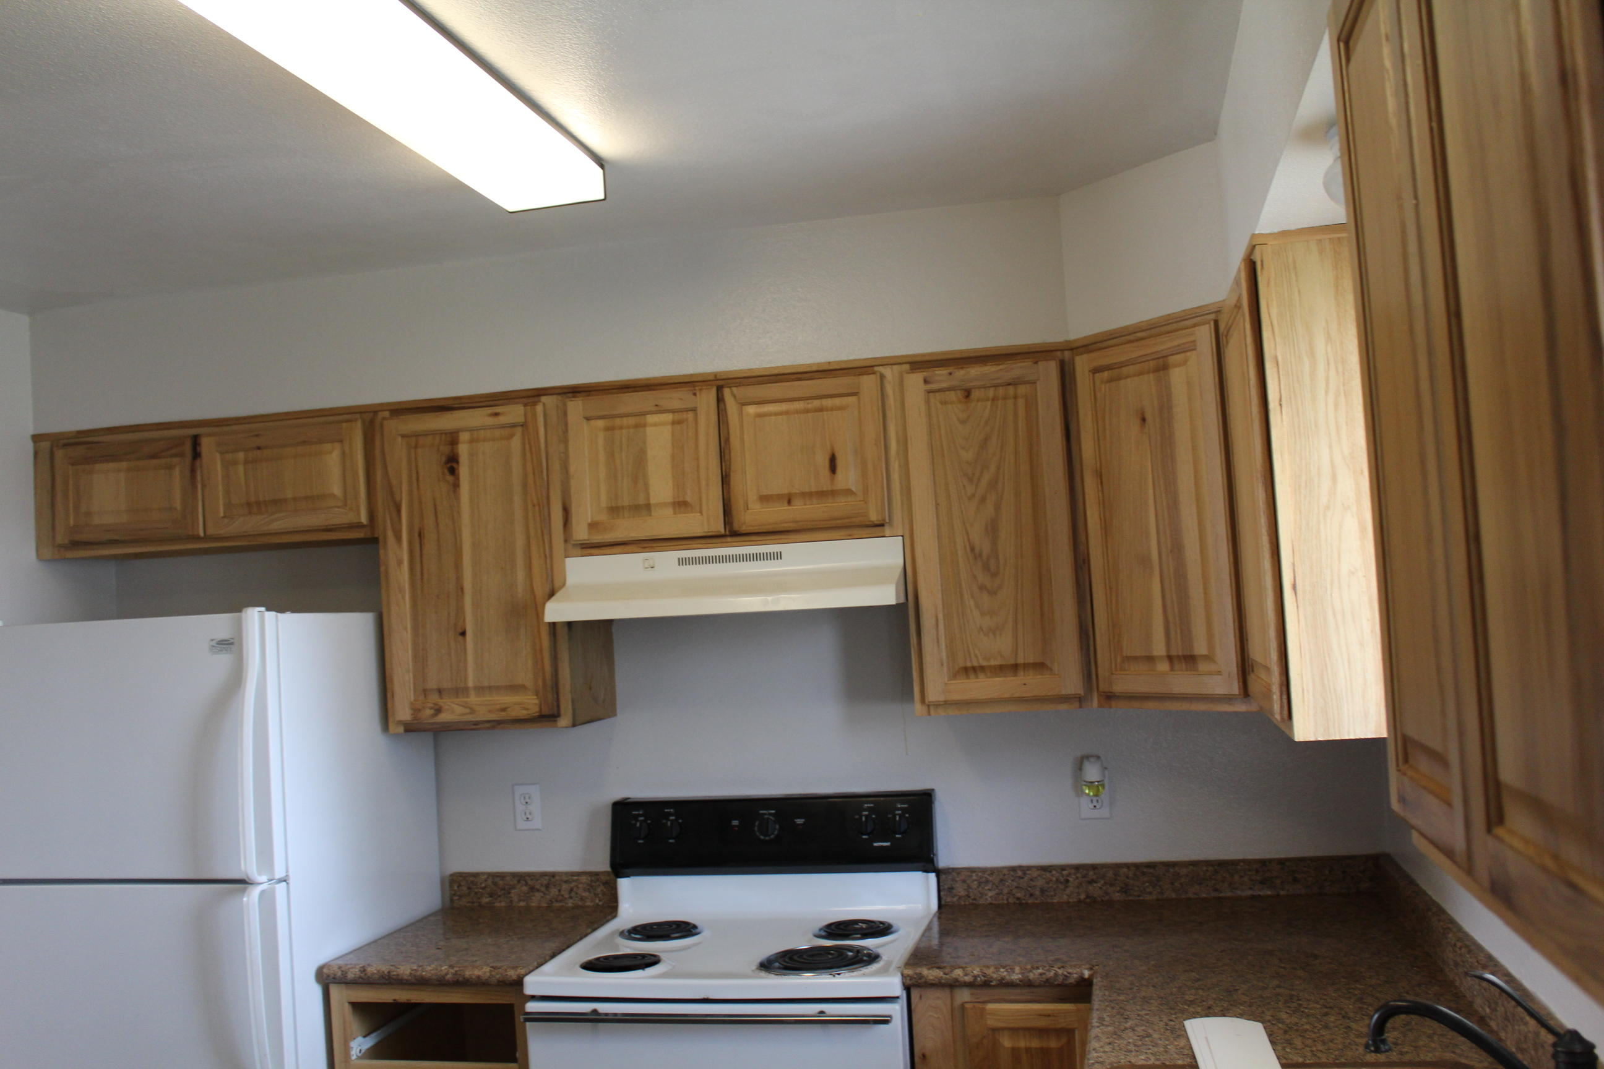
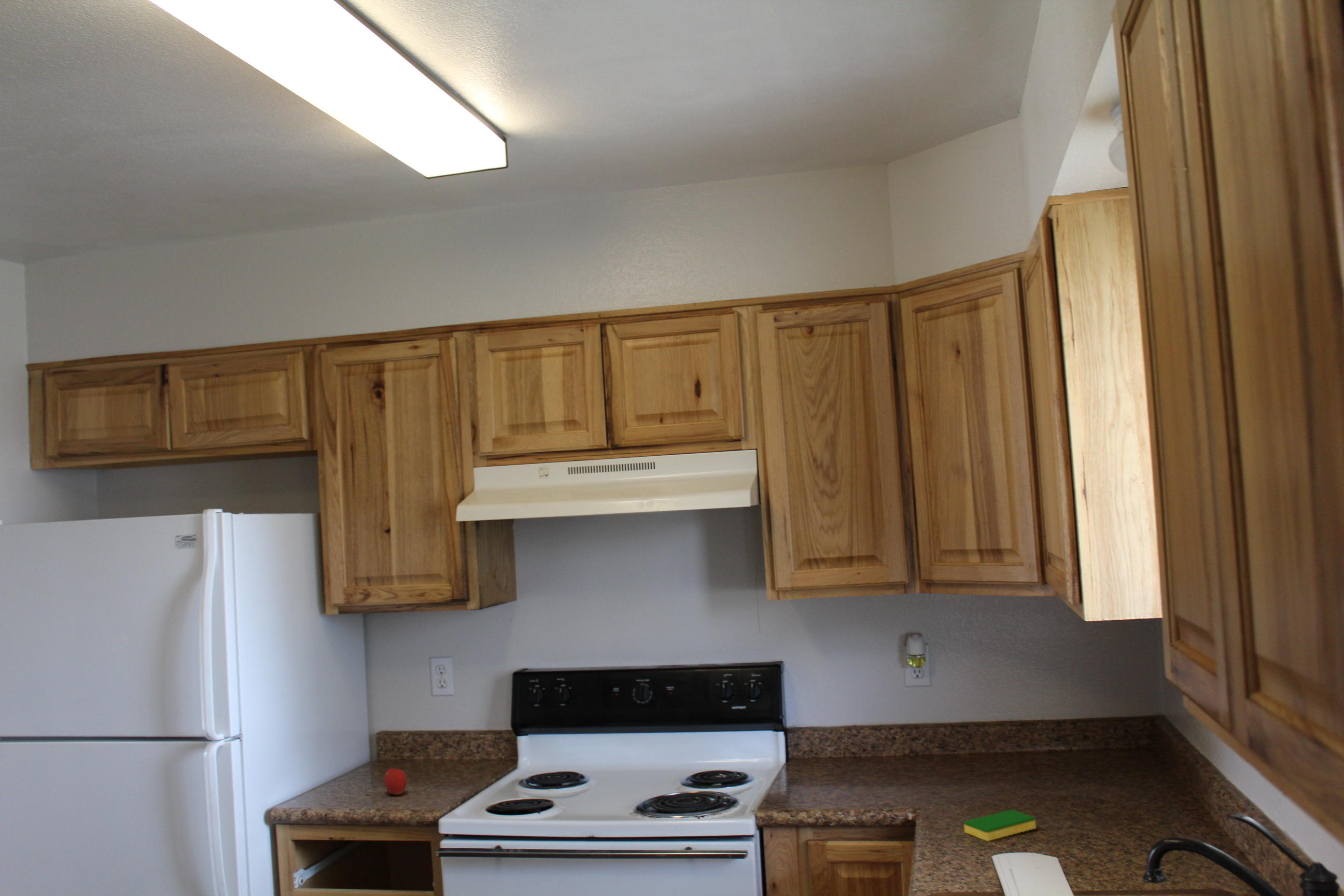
+ apple [384,764,408,795]
+ dish sponge [963,809,1037,842]
